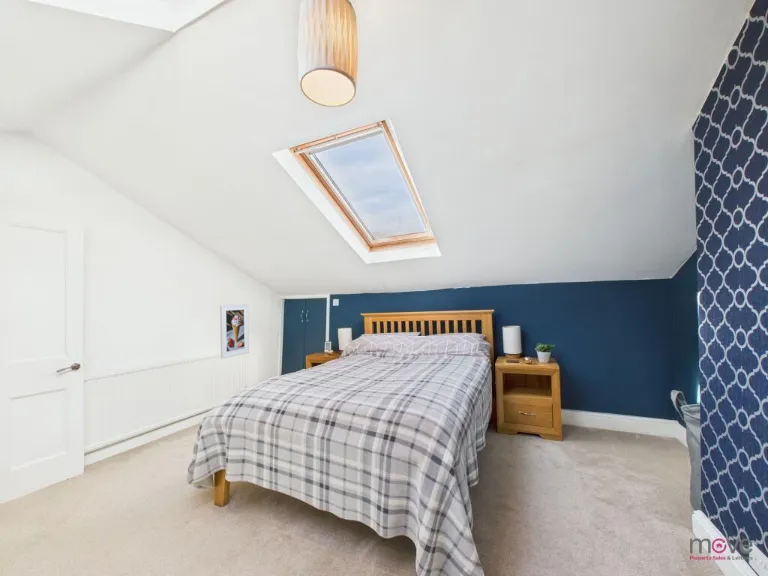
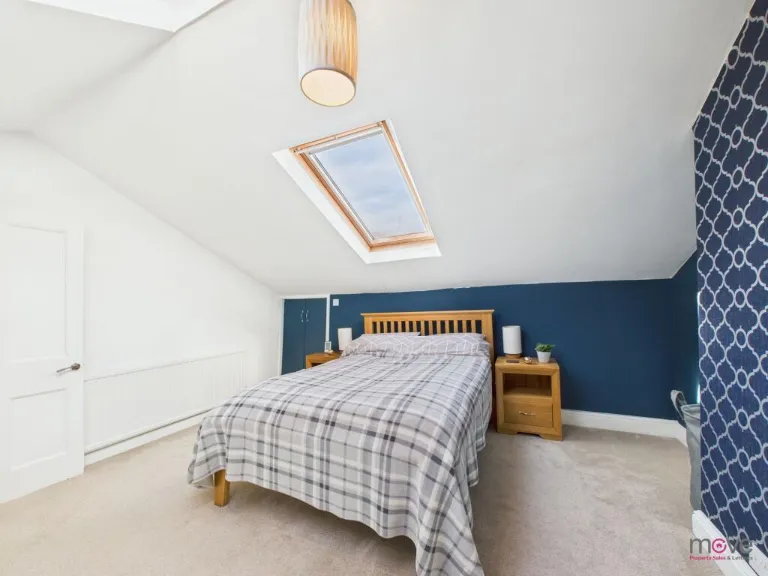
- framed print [219,303,250,360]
